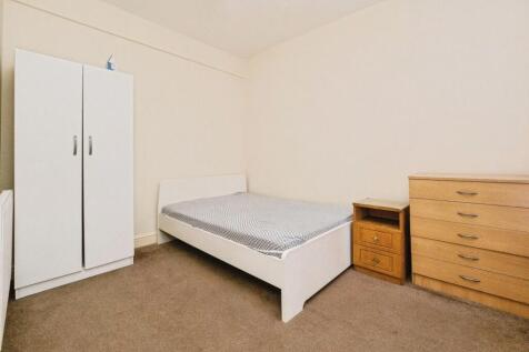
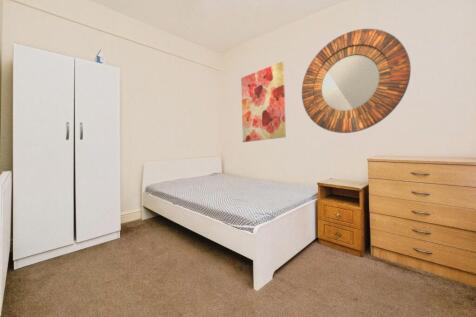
+ home mirror [301,28,412,134]
+ wall art [240,61,287,143]
